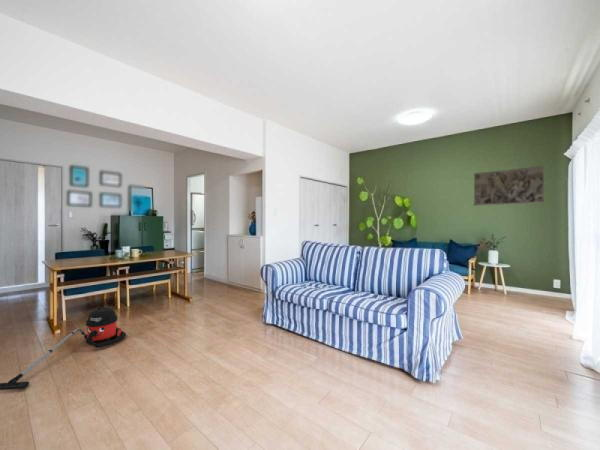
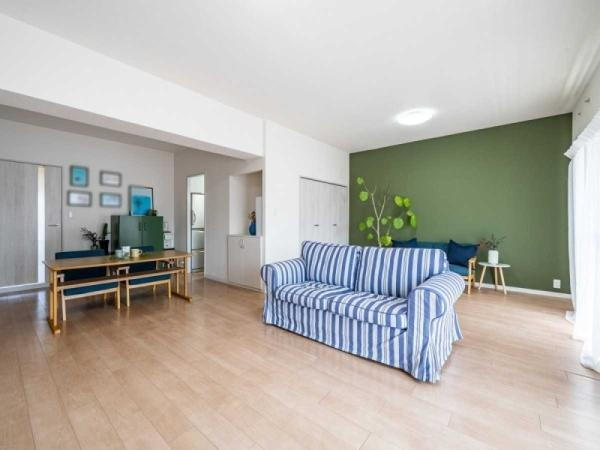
- vacuum cleaner [0,306,127,391]
- relief sculpture [472,165,545,207]
